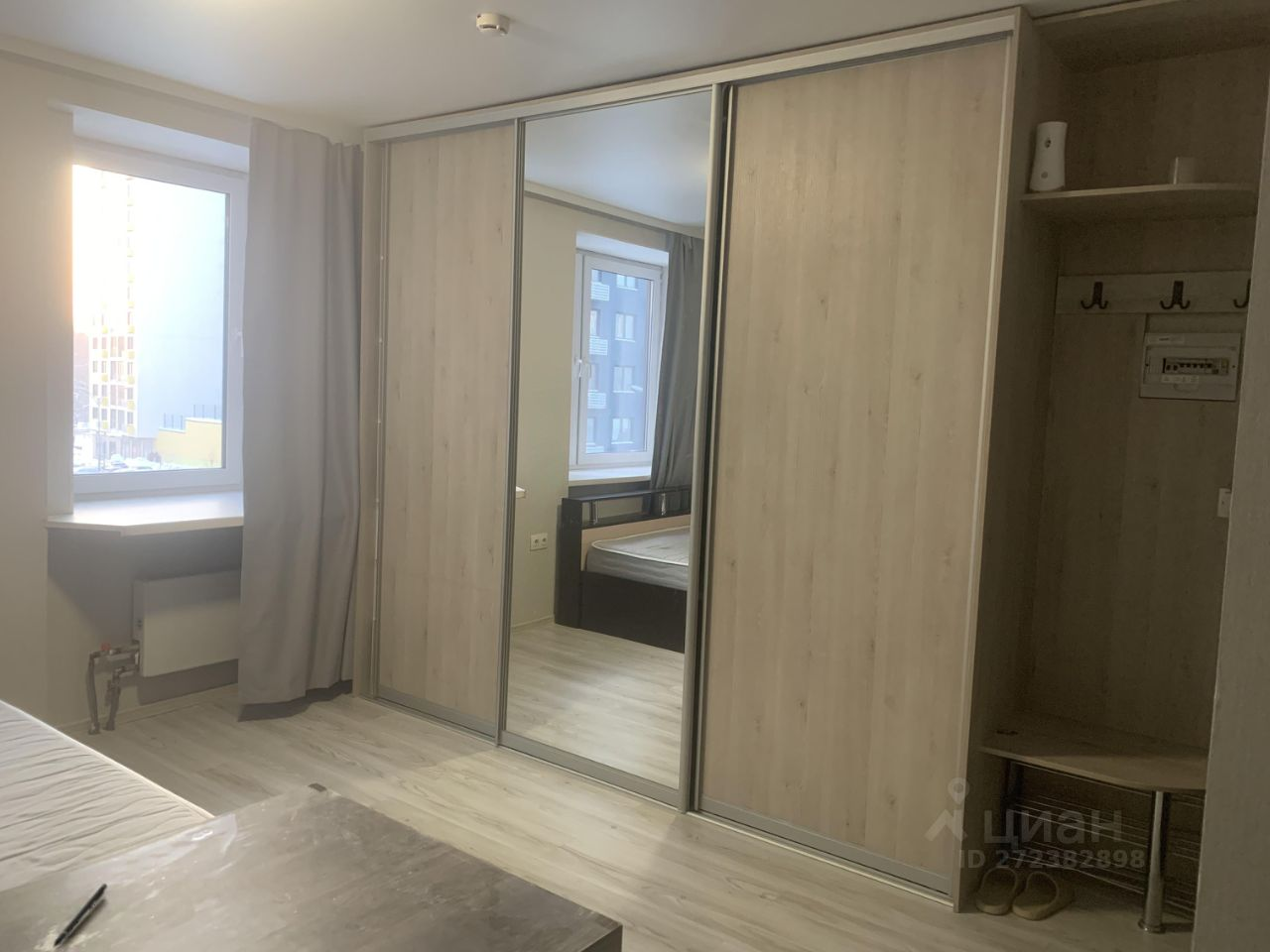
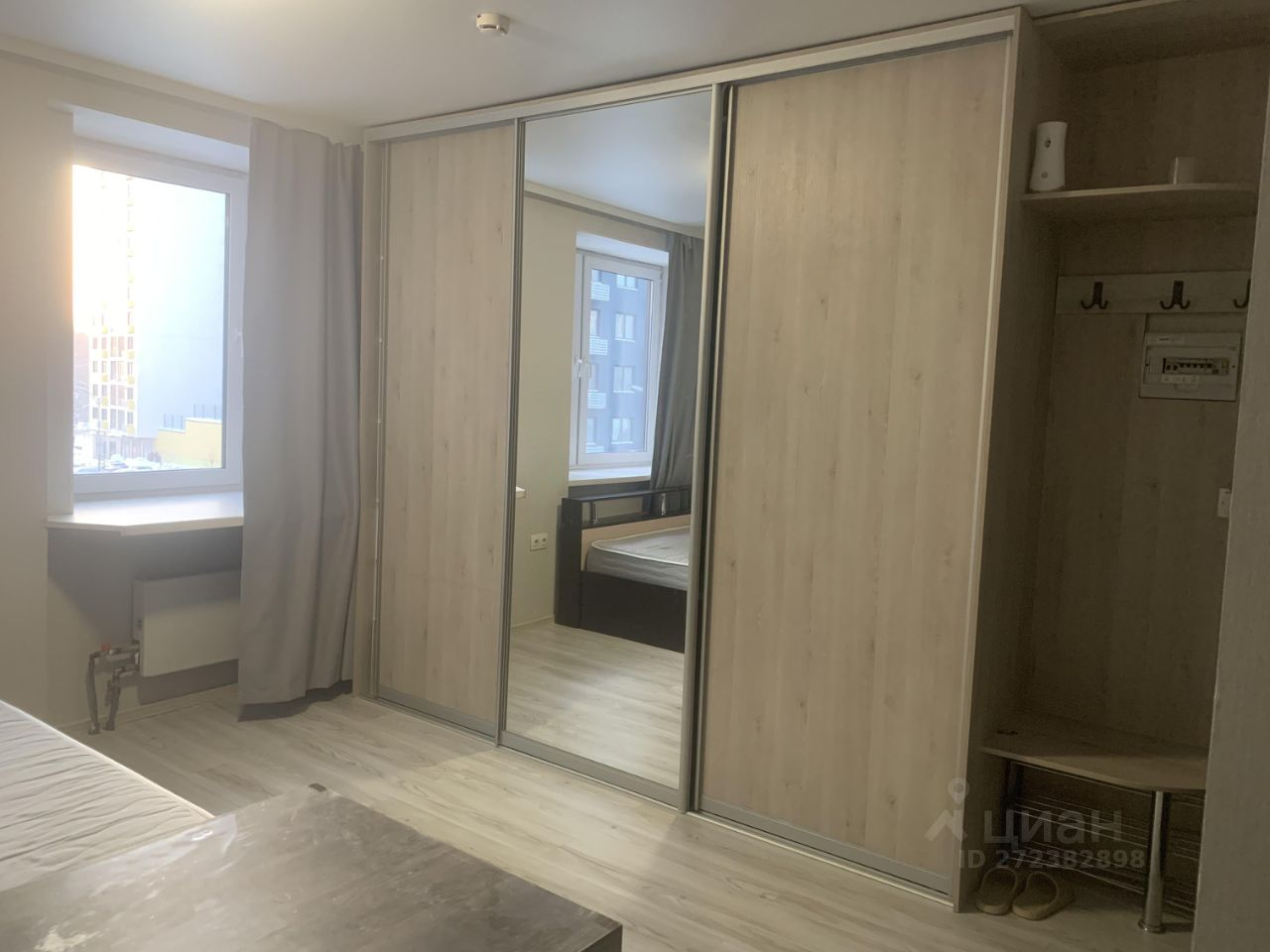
- pen [52,883,108,949]
